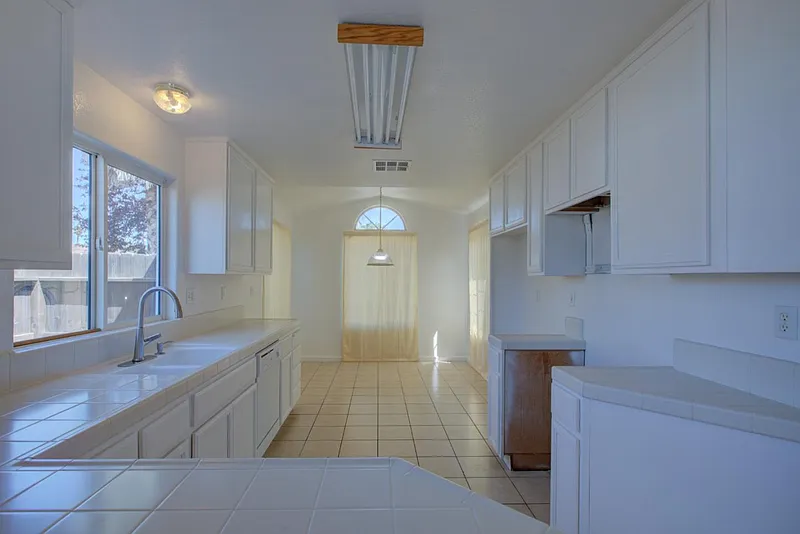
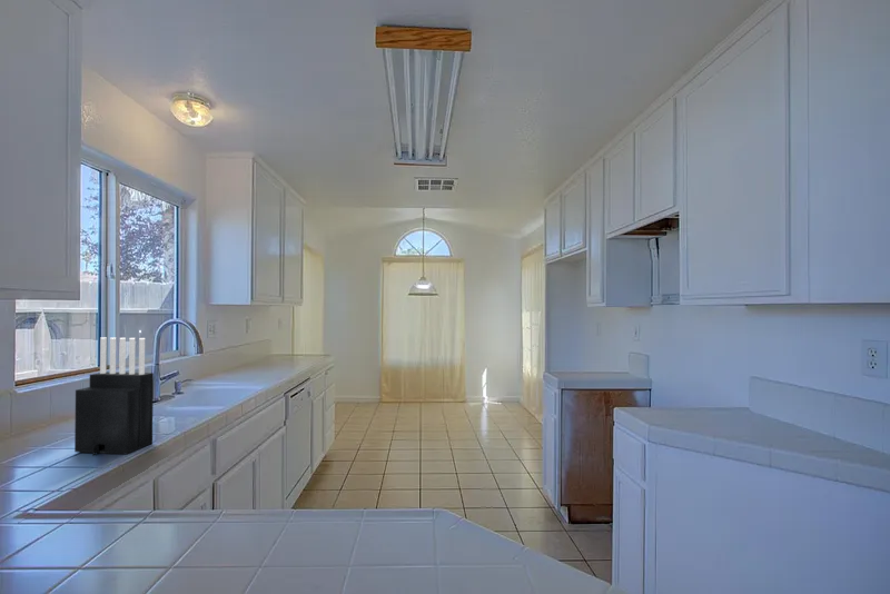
+ knife block [73,336,155,456]
